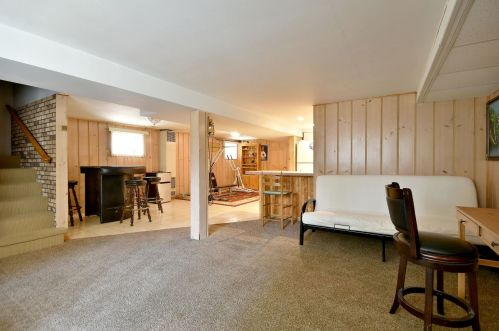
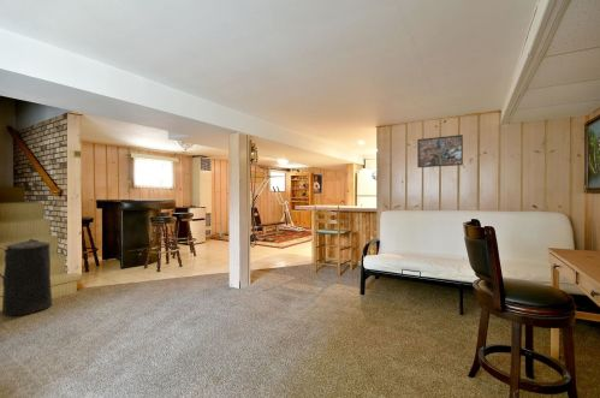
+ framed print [416,133,464,168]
+ trash can [0,238,53,317]
